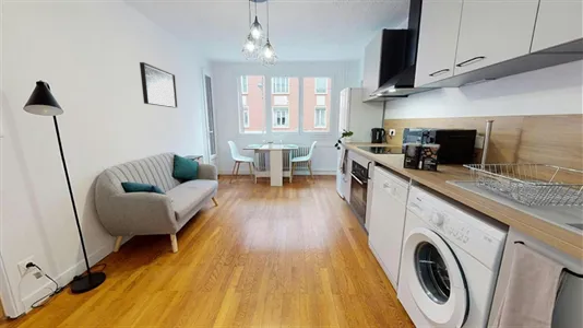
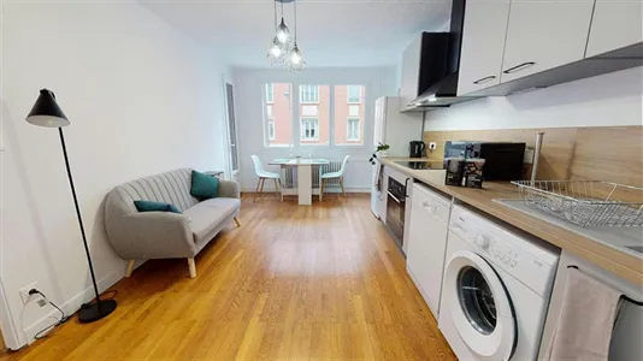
- wall art [139,61,179,108]
